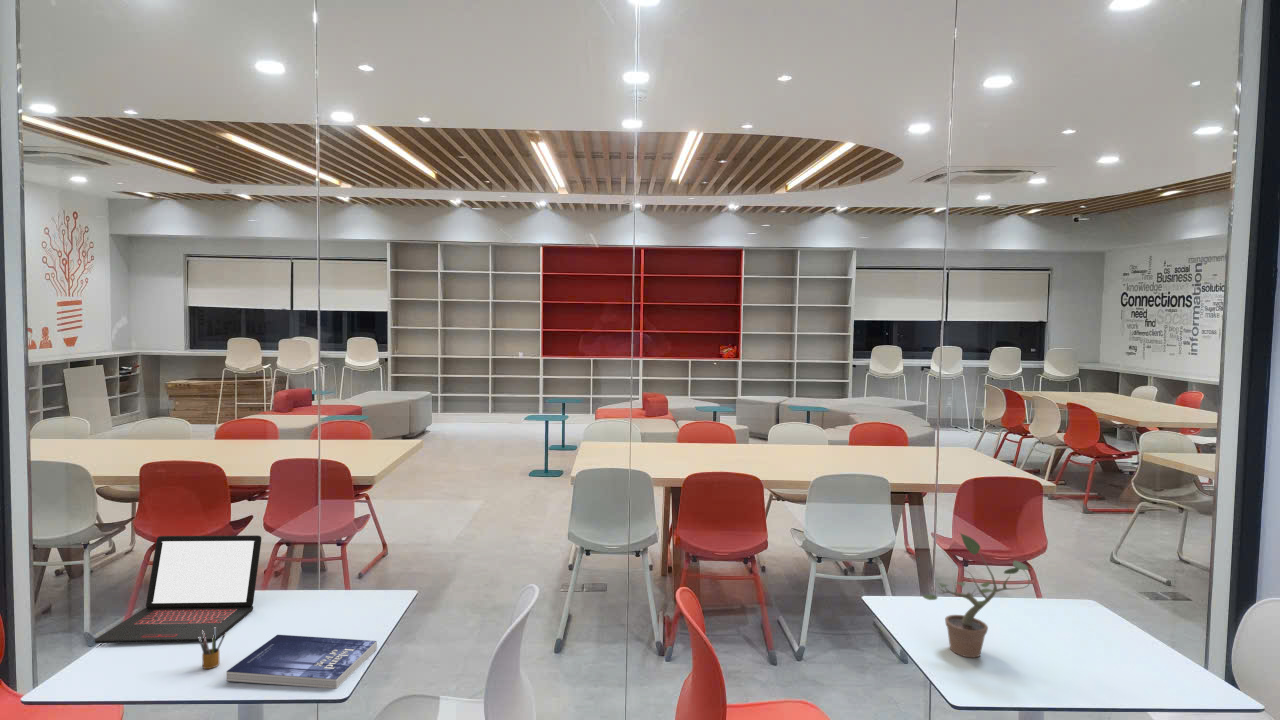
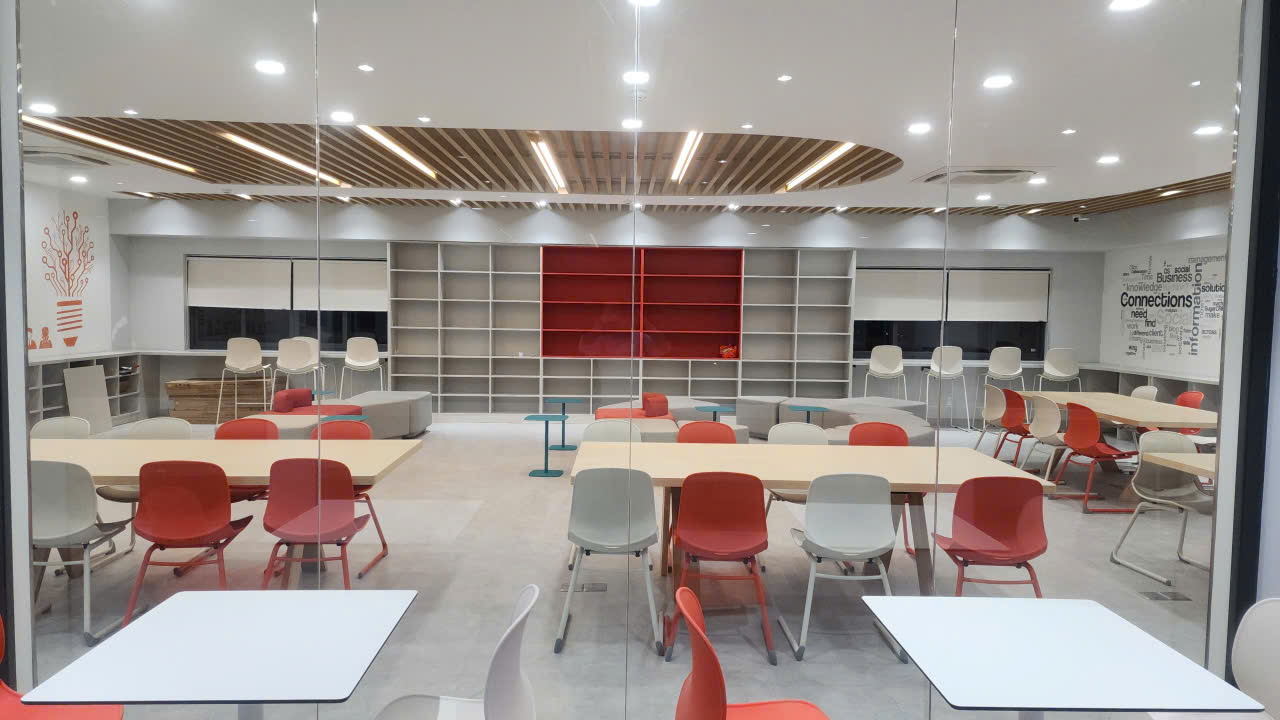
- potted plant [922,531,1031,659]
- pencil box [198,627,227,670]
- book [225,634,378,689]
- laptop [94,534,262,644]
